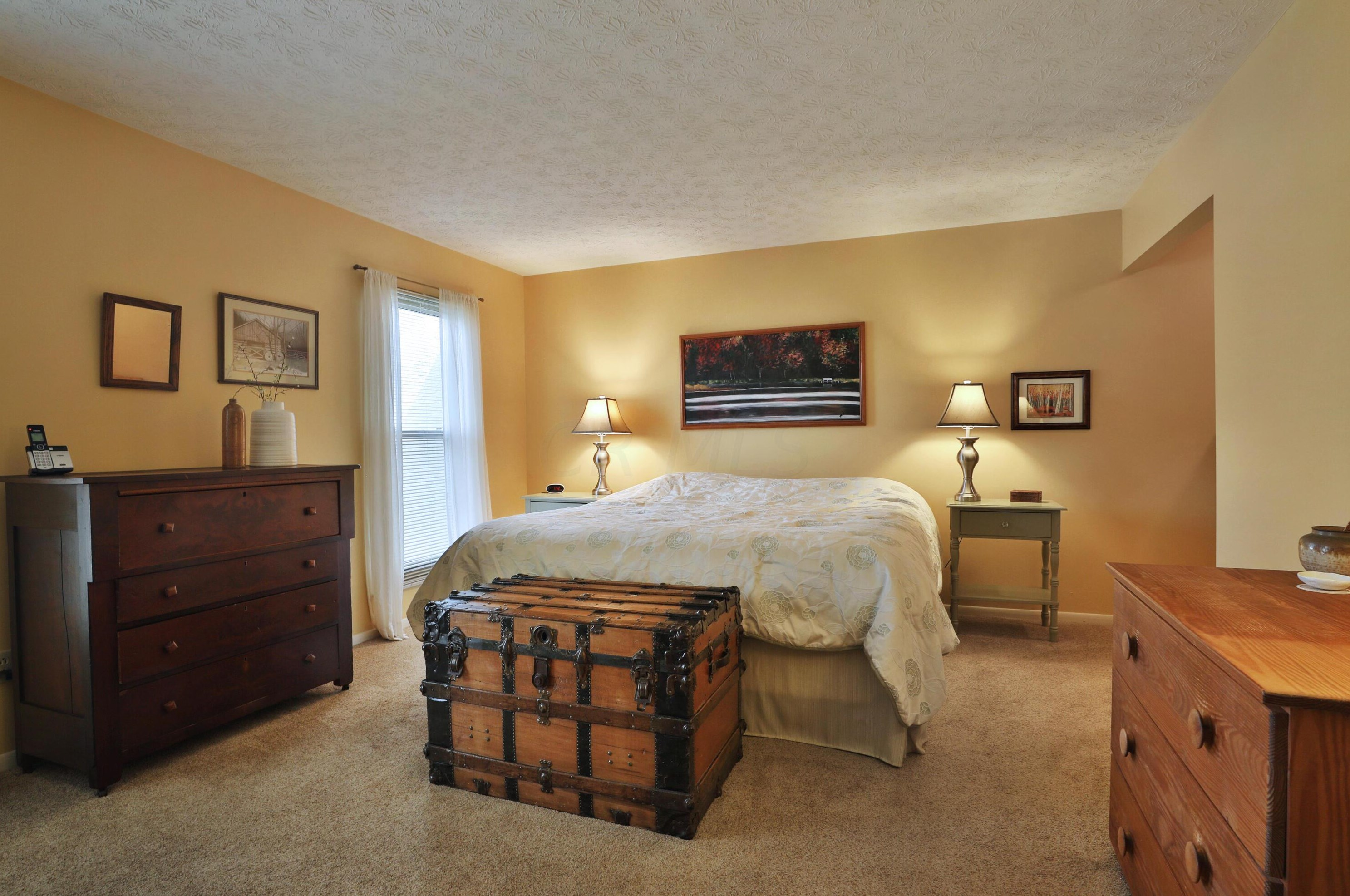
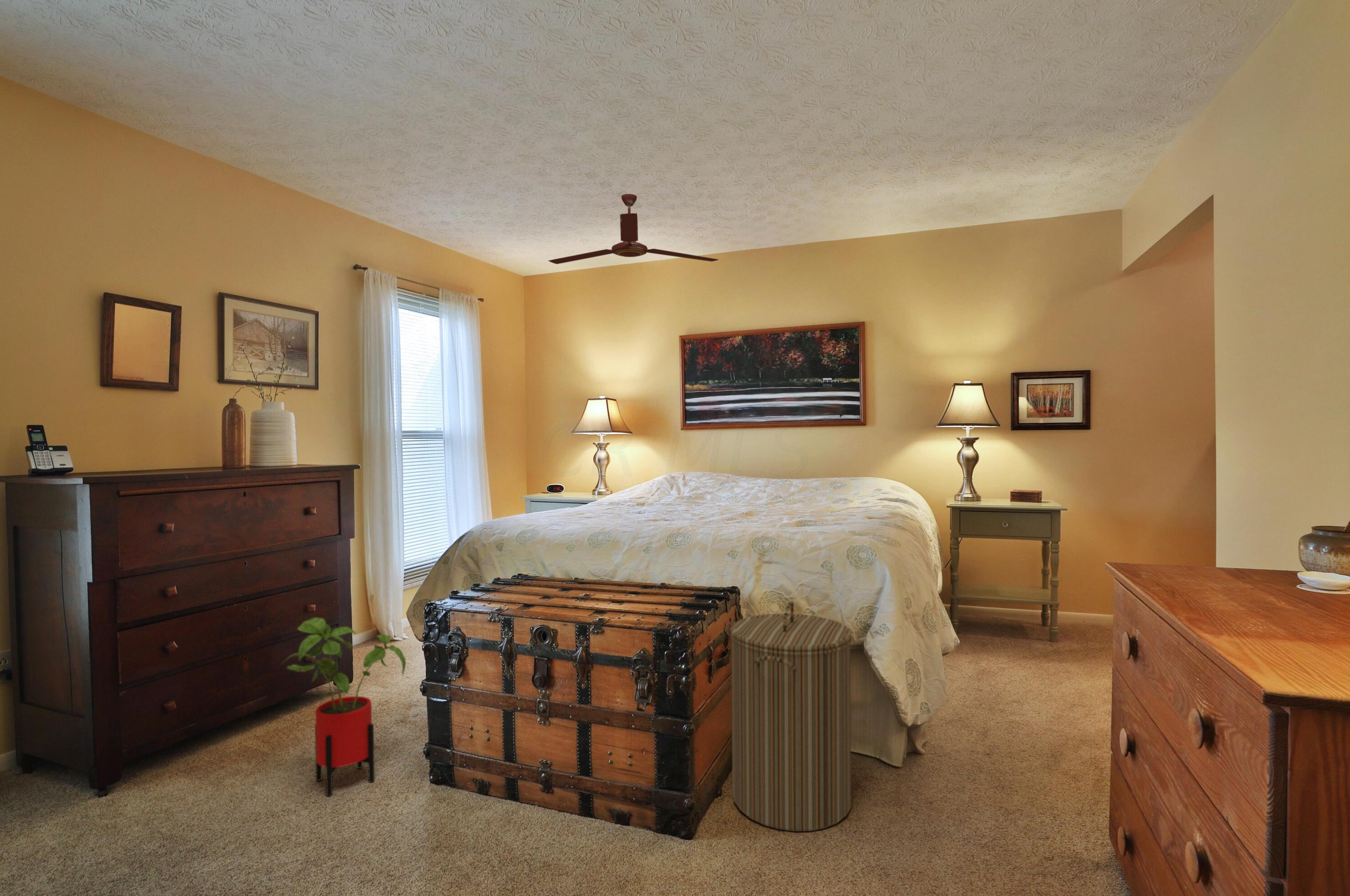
+ ceiling fan [547,193,719,265]
+ house plant [280,617,406,797]
+ laundry hamper [730,600,852,832]
